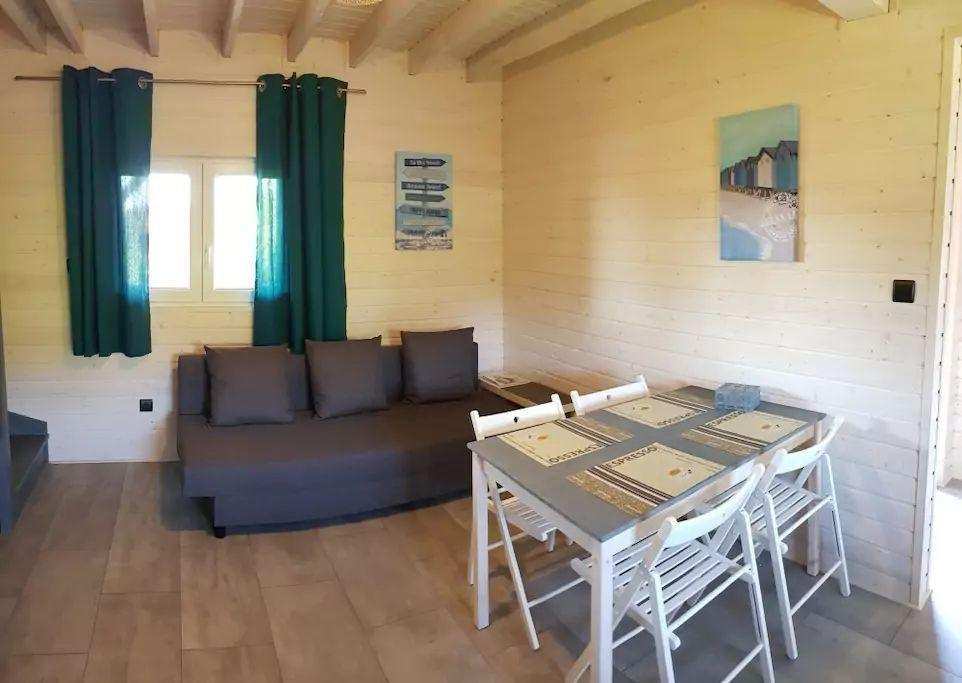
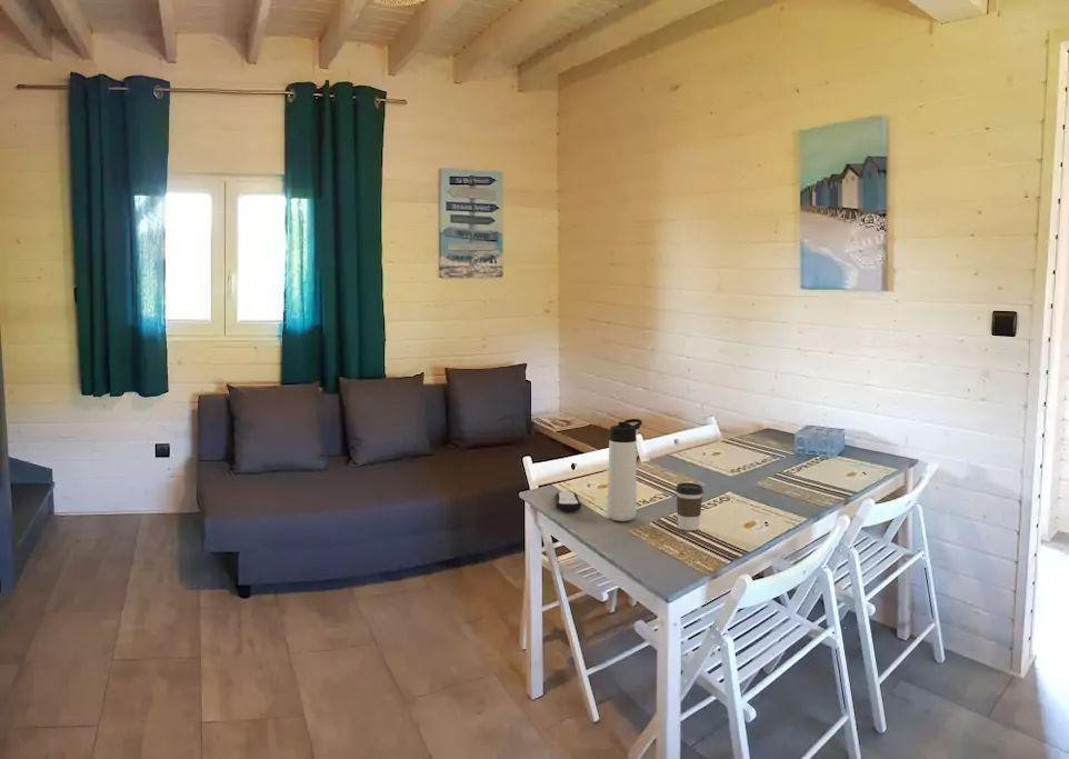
+ coffee cup [675,482,705,531]
+ remote control [555,490,582,511]
+ thermos bottle [606,418,643,522]
